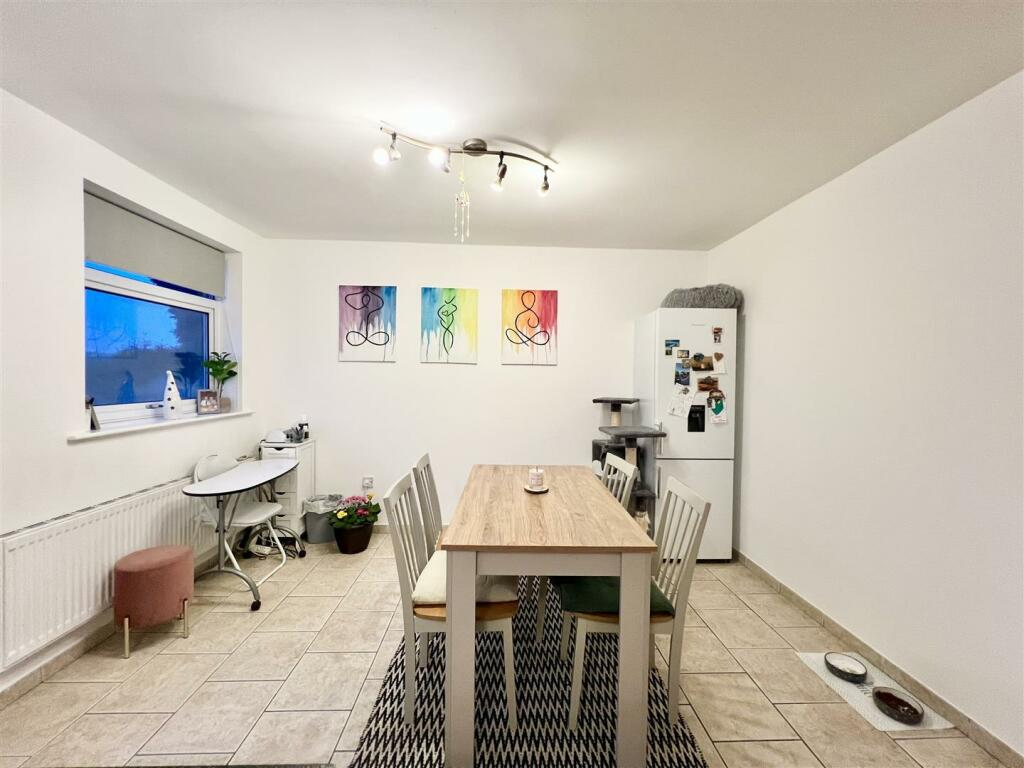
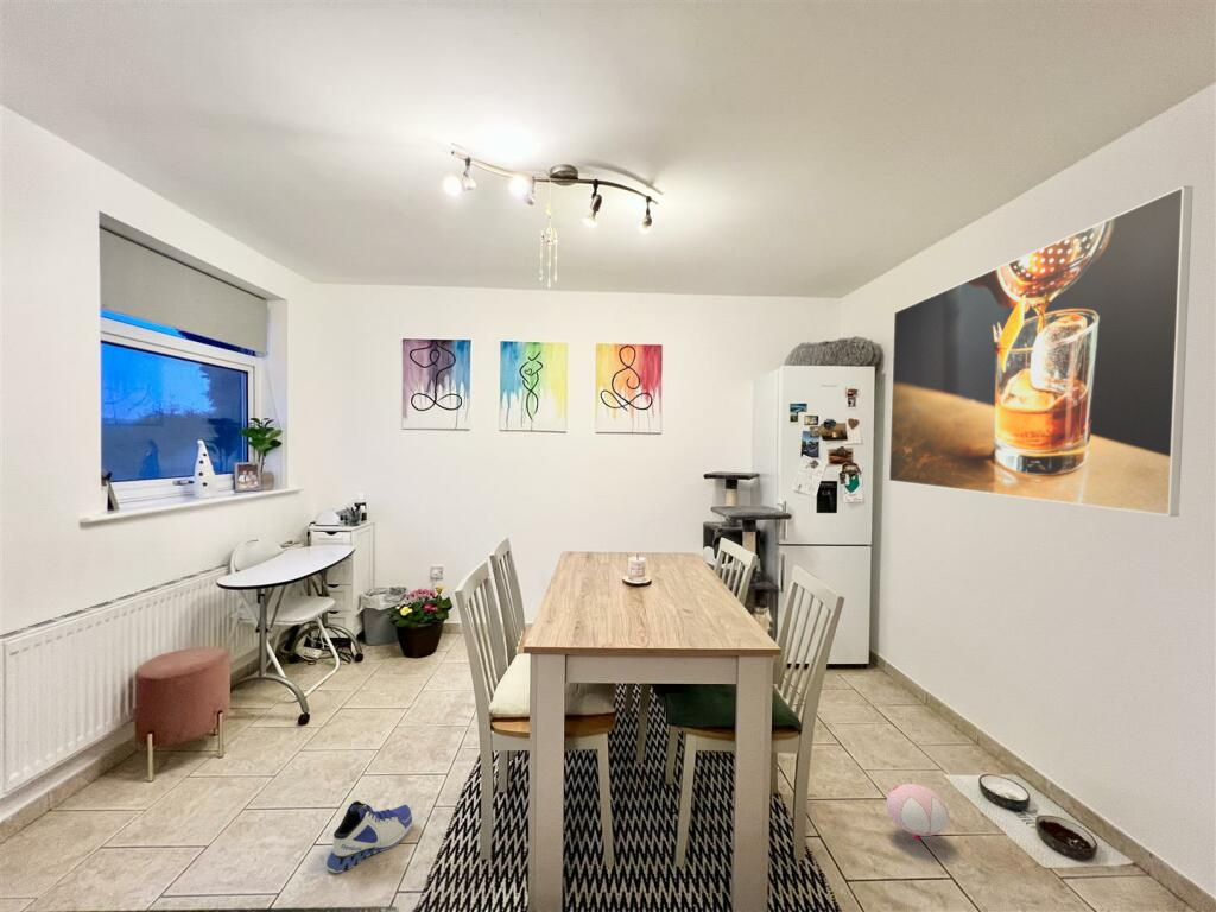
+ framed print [888,185,1195,518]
+ ball [886,783,950,841]
+ sneaker [325,800,413,874]
